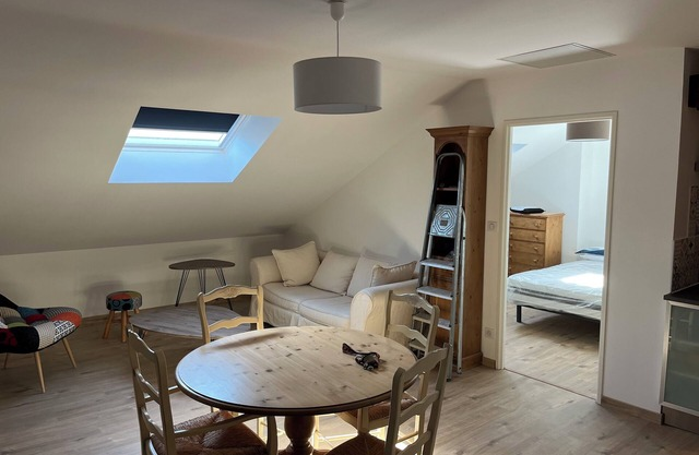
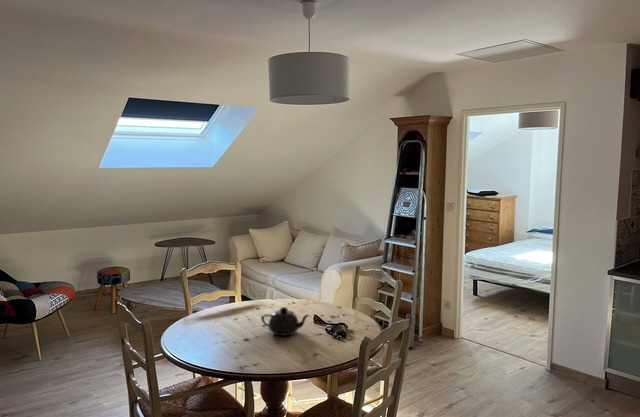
+ teapot [260,306,311,337]
